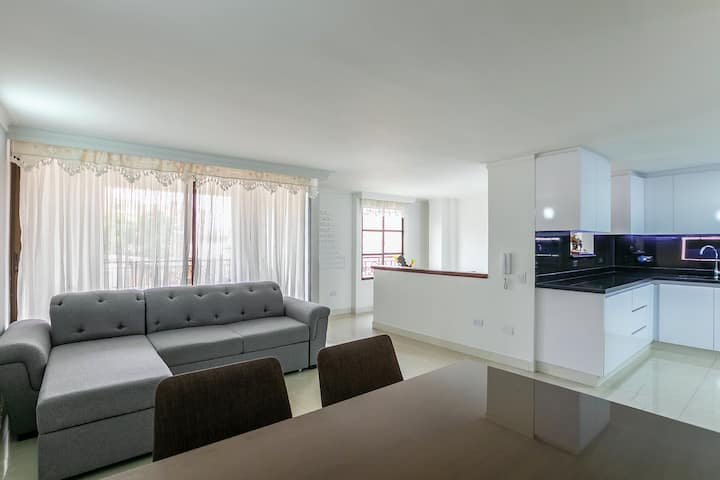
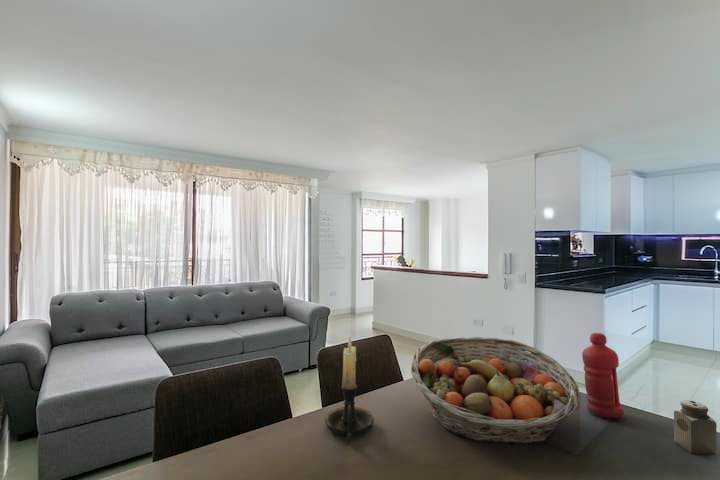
+ fruit basket [410,336,581,445]
+ salt shaker [673,399,718,456]
+ water bottle [581,332,625,419]
+ candle holder [324,334,375,443]
